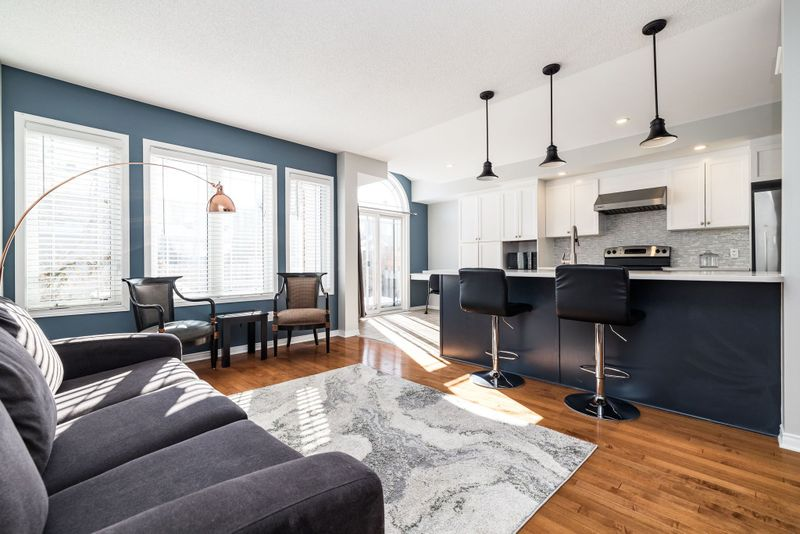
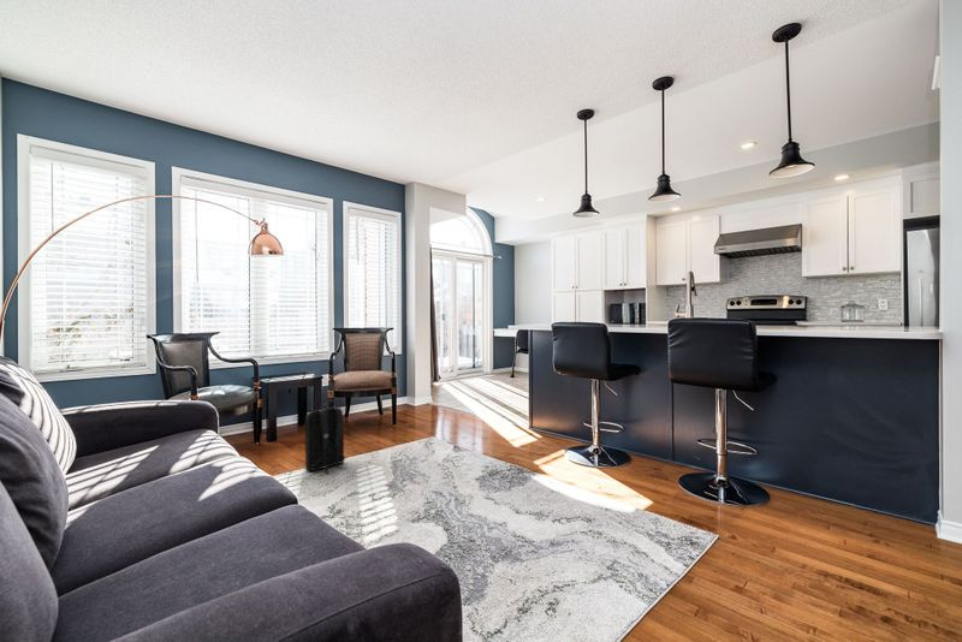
+ backpack [304,402,346,475]
